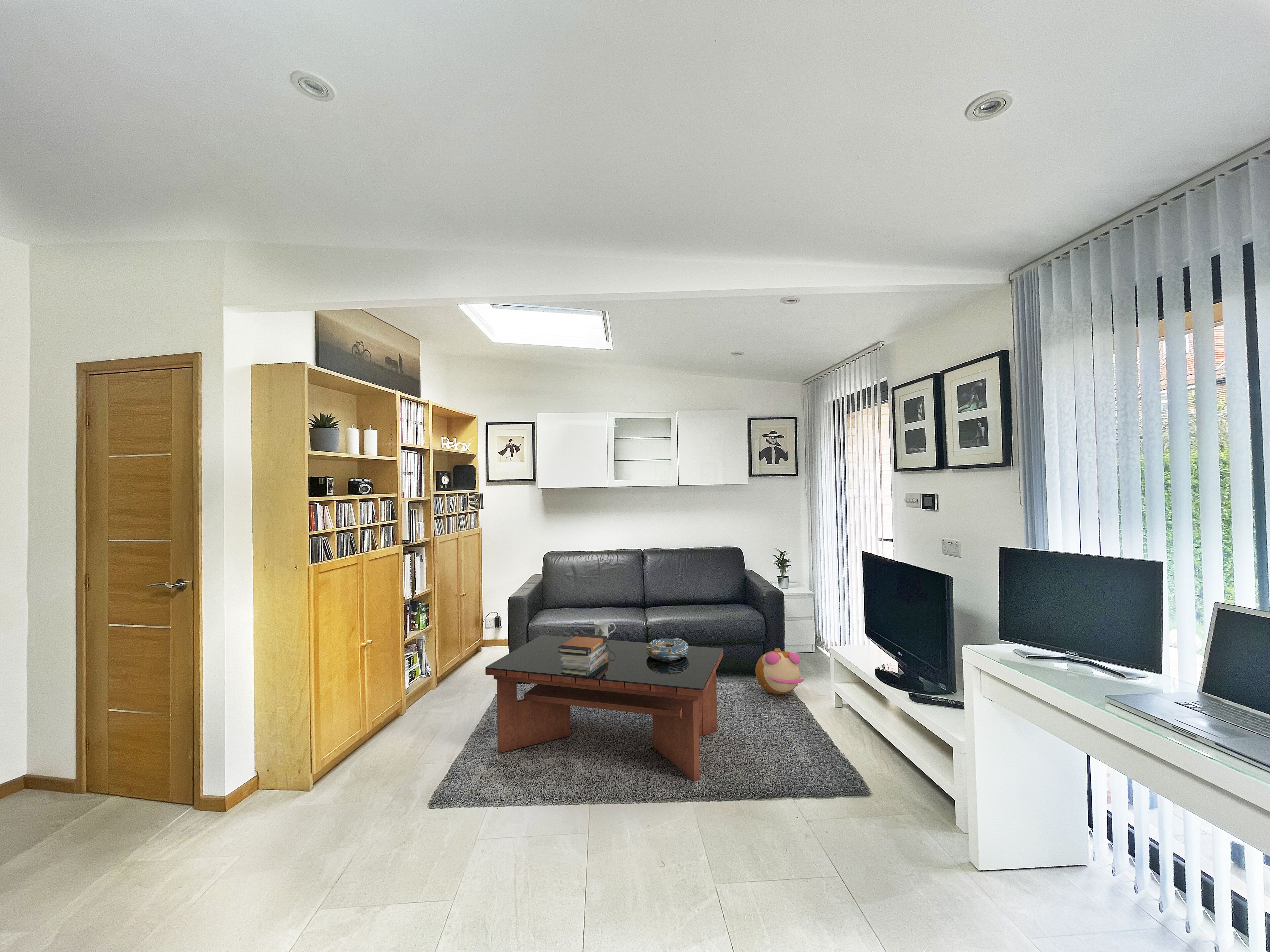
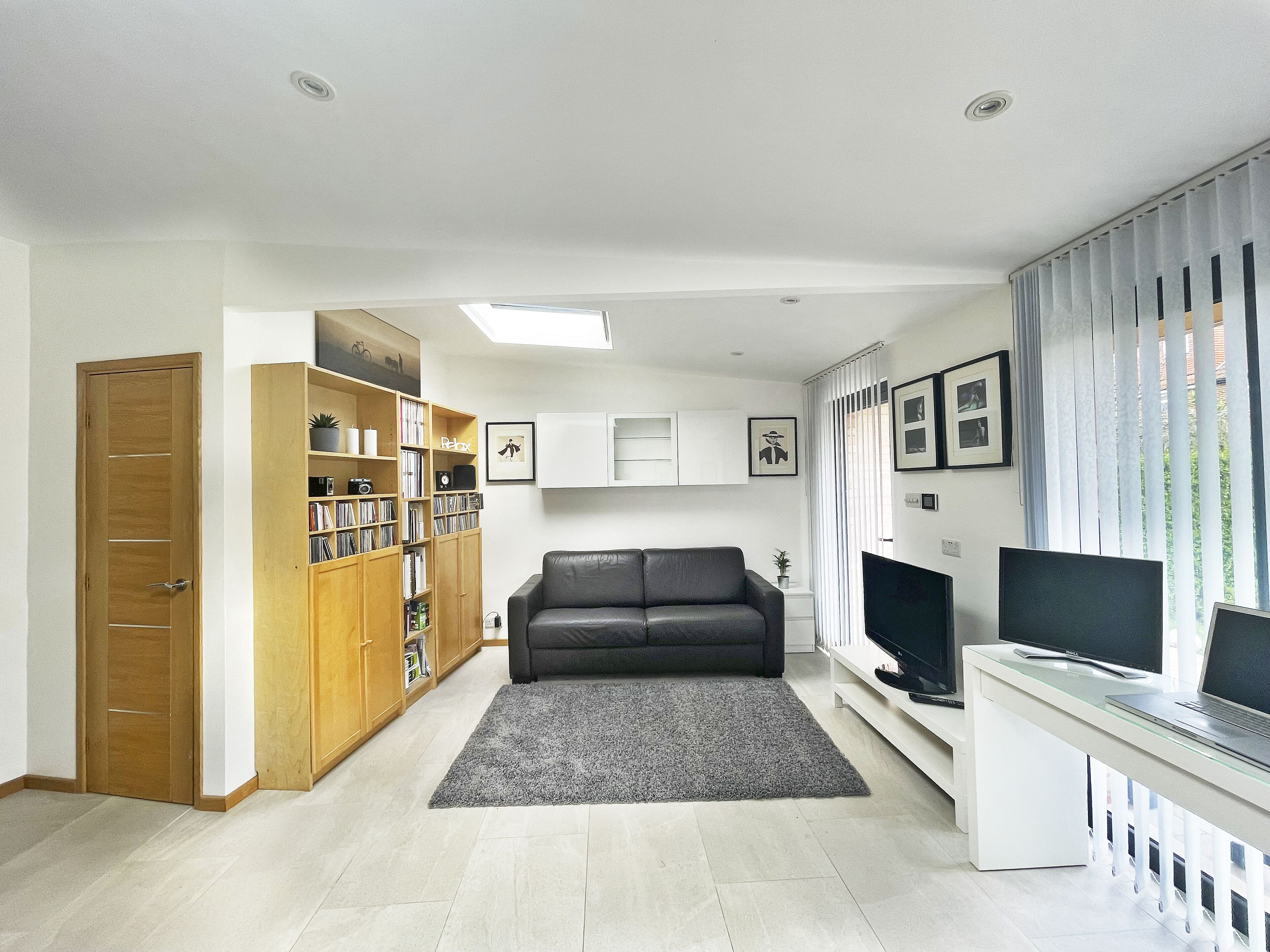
- decorative bowl [646,638,689,661]
- plush toy [755,648,805,695]
- book stack [558,633,609,677]
- mug [593,620,616,639]
- coffee table [485,635,724,782]
